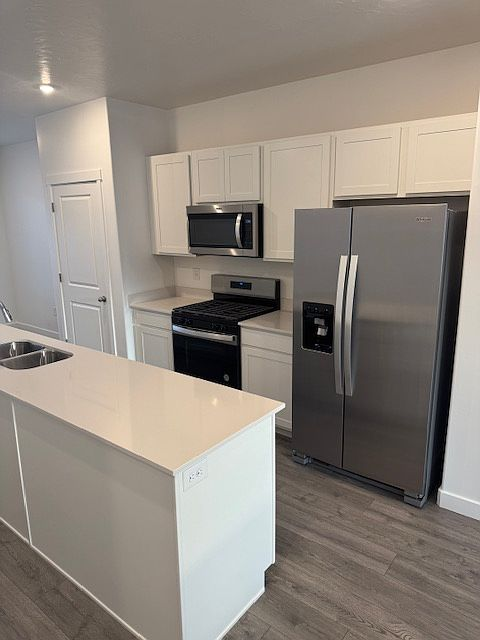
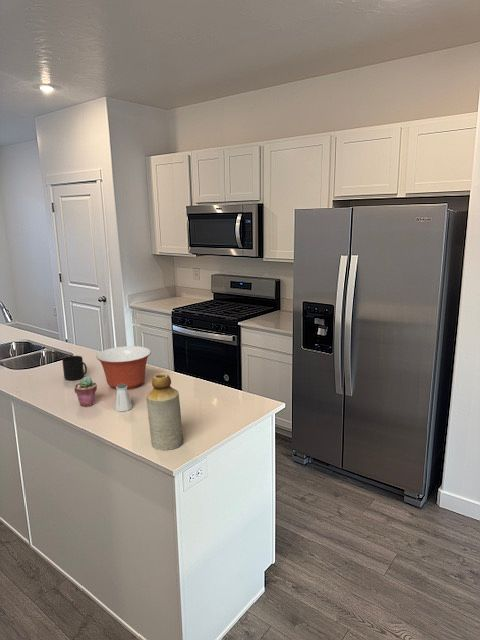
+ bottle [145,372,184,451]
+ saltshaker [113,384,133,412]
+ mixing bowl [95,345,152,390]
+ potted succulent [73,376,98,407]
+ mug [61,355,88,381]
